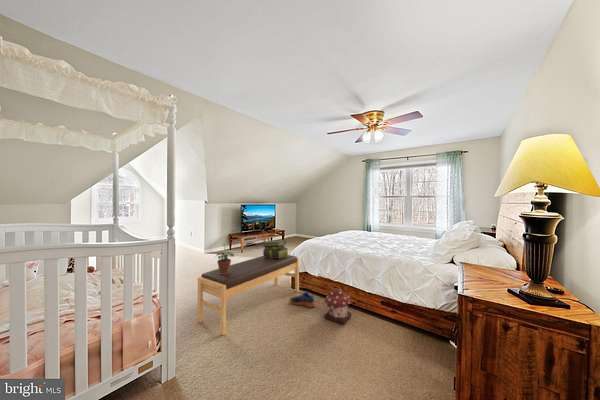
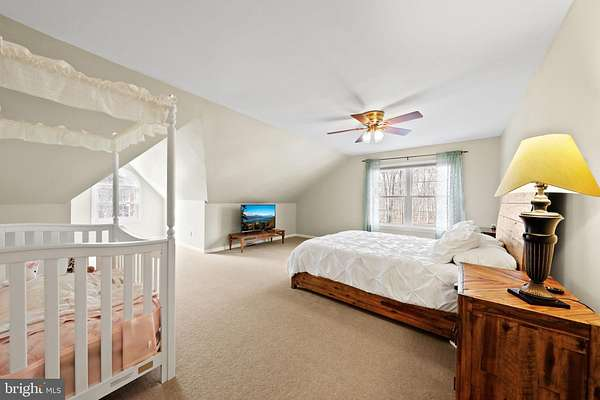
- bench [197,254,300,336]
- toy house [323,287,352,325]
- stack of books [262,239,289,259]
- potted plant [214,251,235,274]
- shoe [289,290,317,309]
